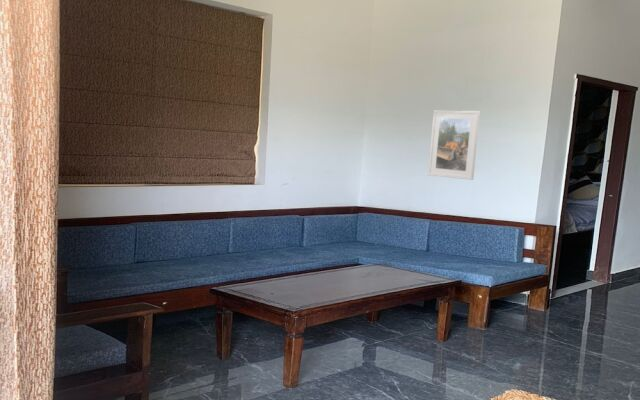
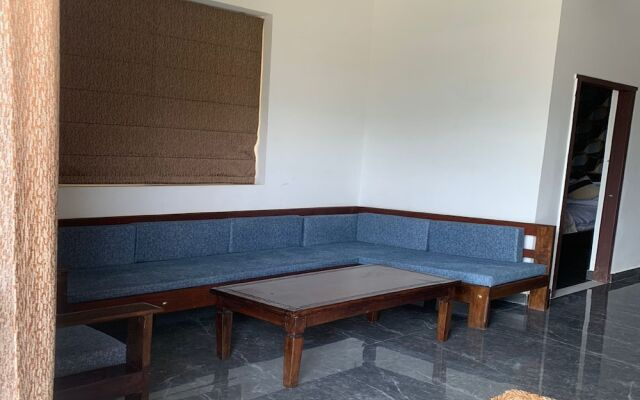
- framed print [427,109,481,181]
